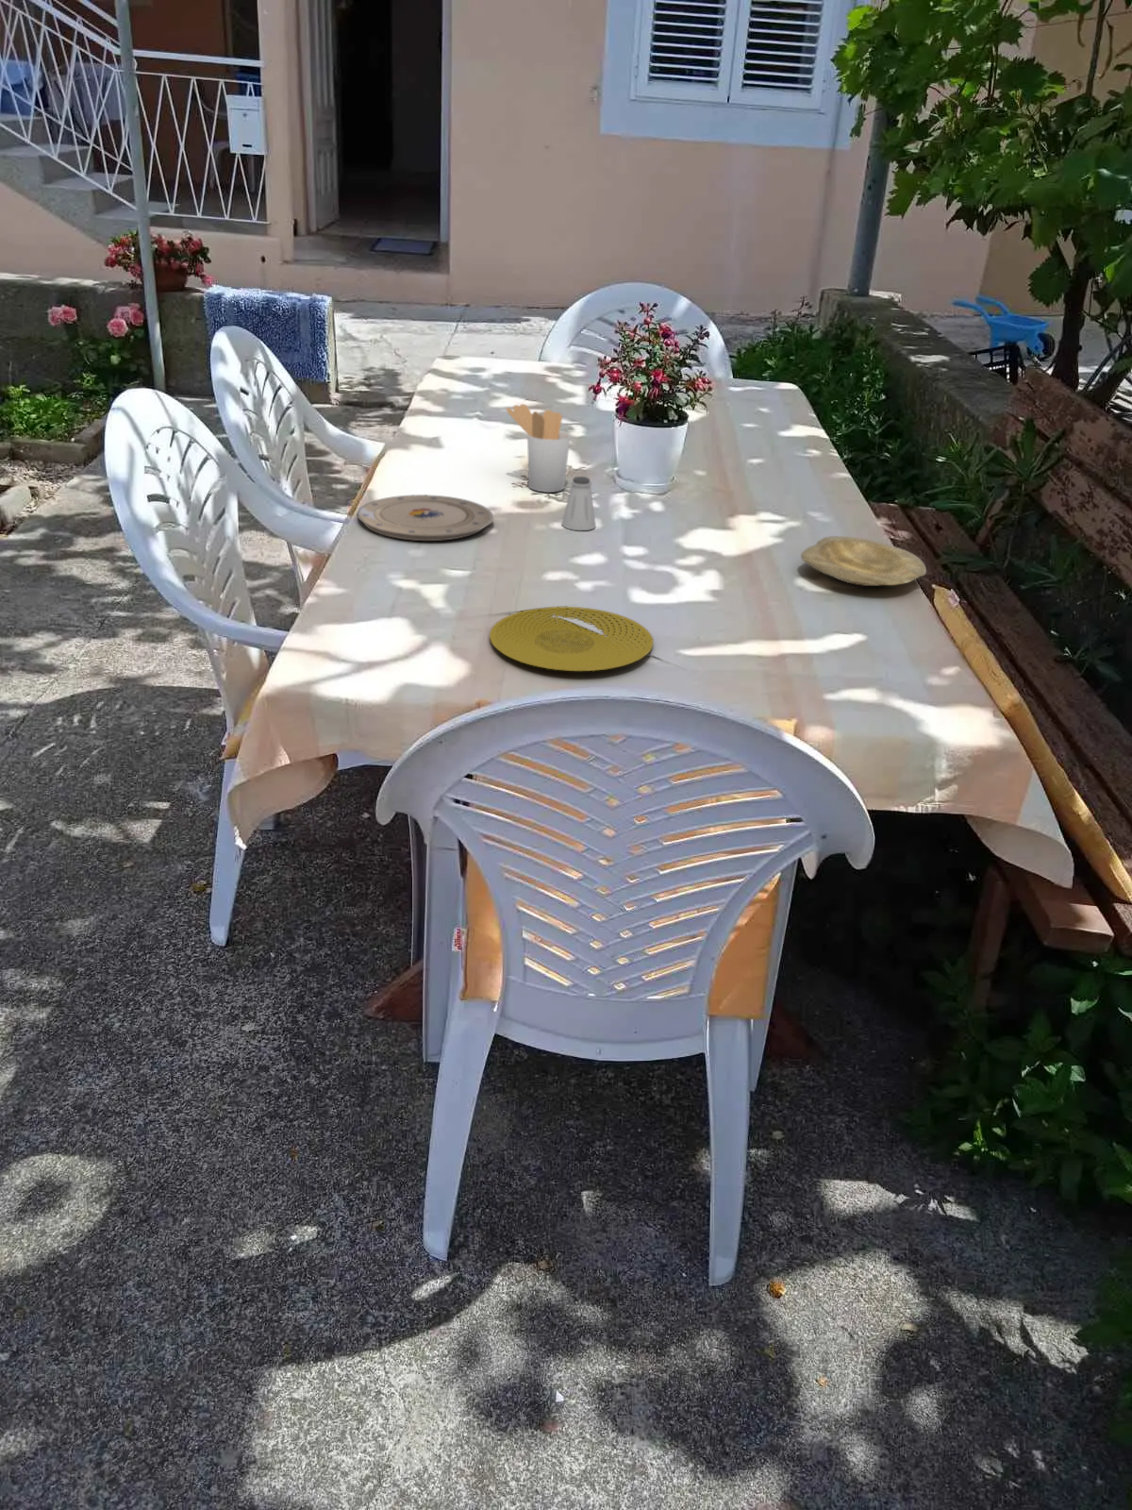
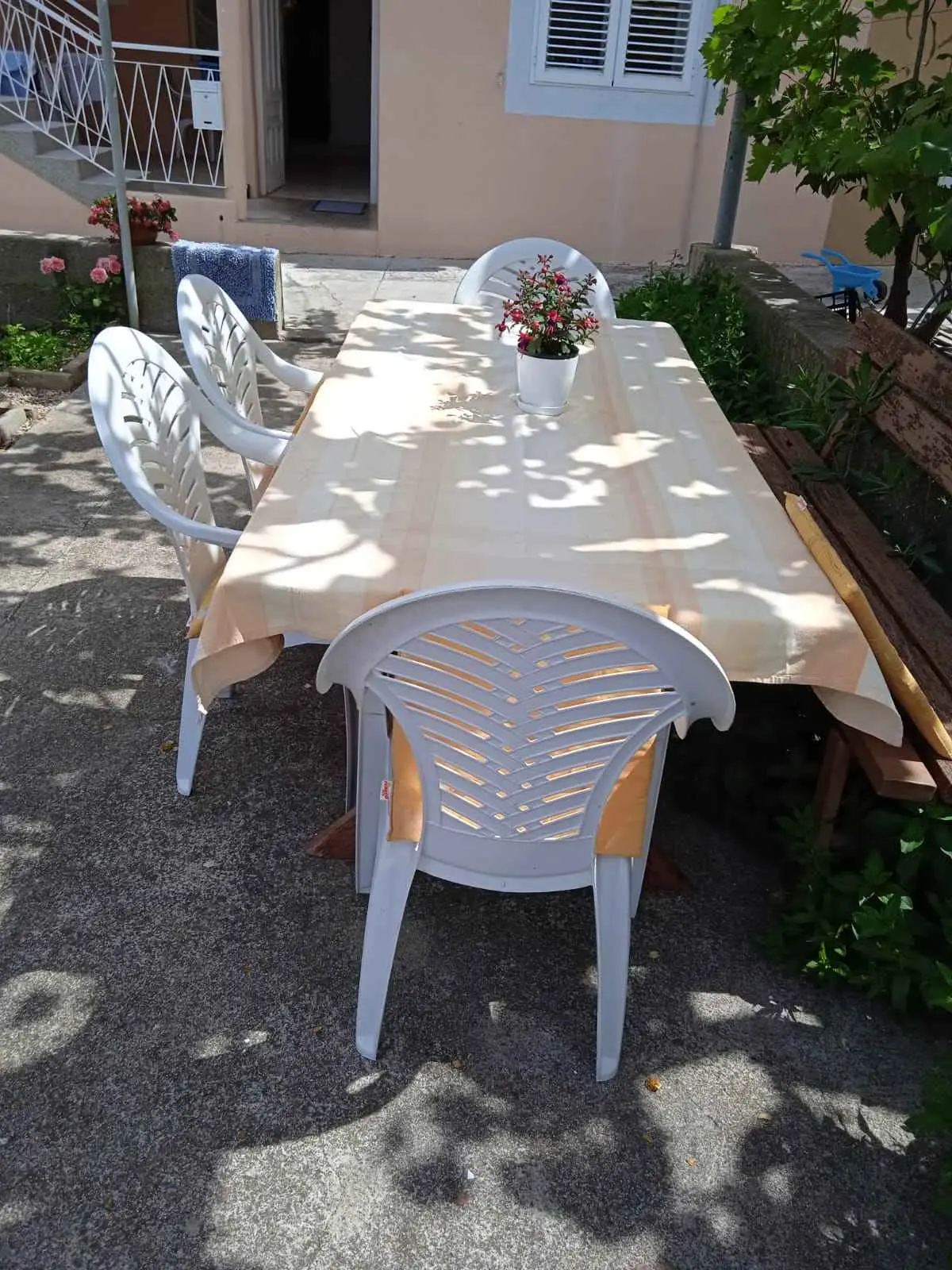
- plate [356,493,495,542]
- plate [800,535,927,587]
- plate [489,606,655,672]
- saltshaker [560,476,597,531]
- utensil holder [505,403,571,493]
